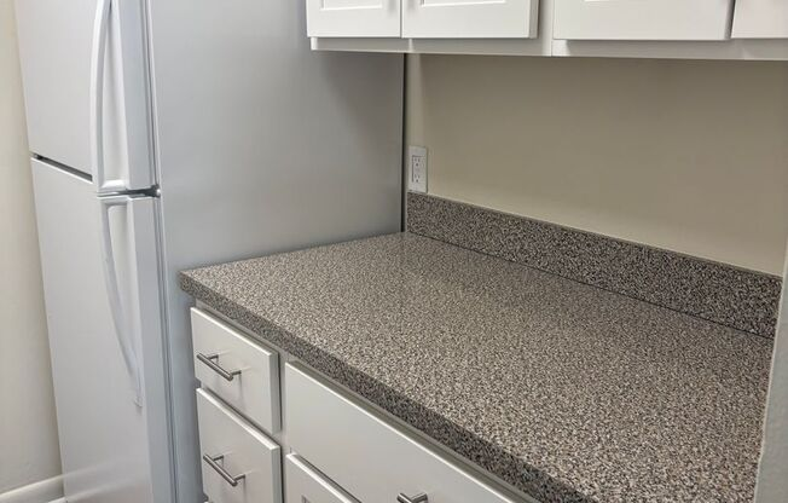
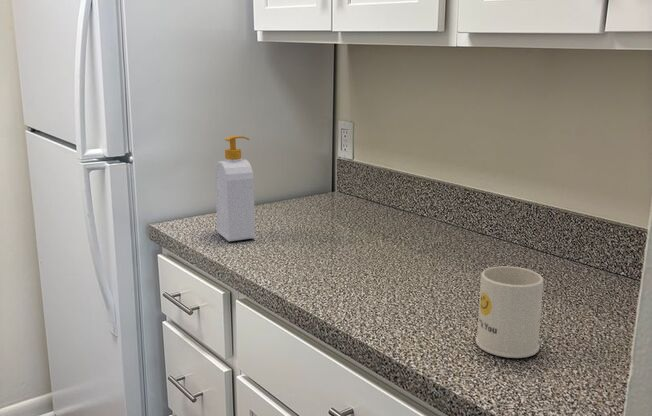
+ mug [475,265,544,359]
+ soap bottle [214,135,256,242]
